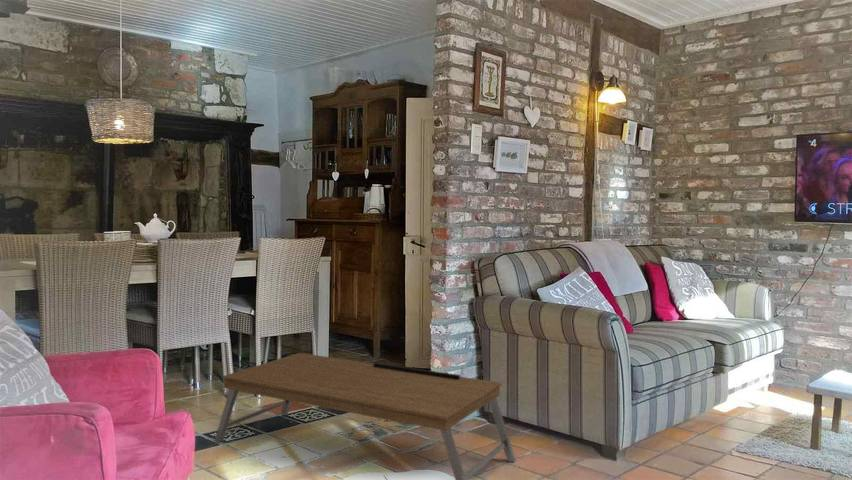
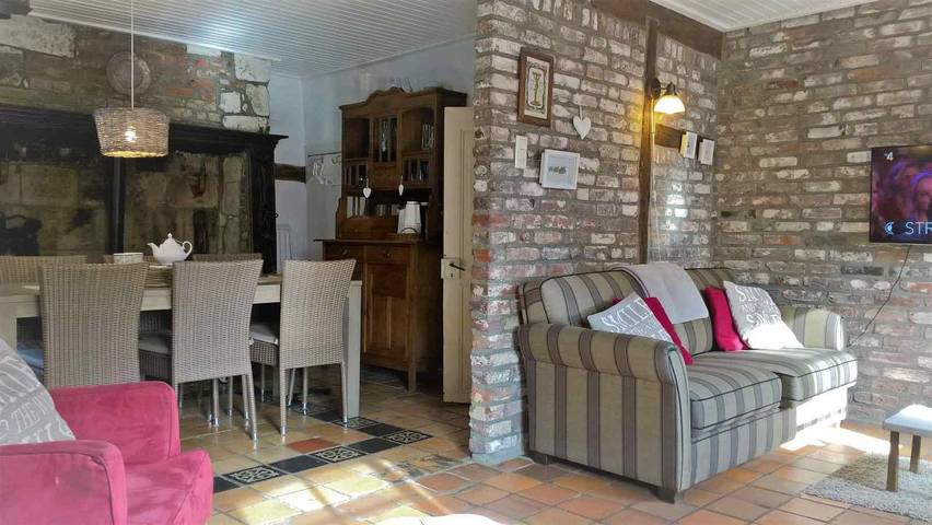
- coffee table [213,352,517,480]
